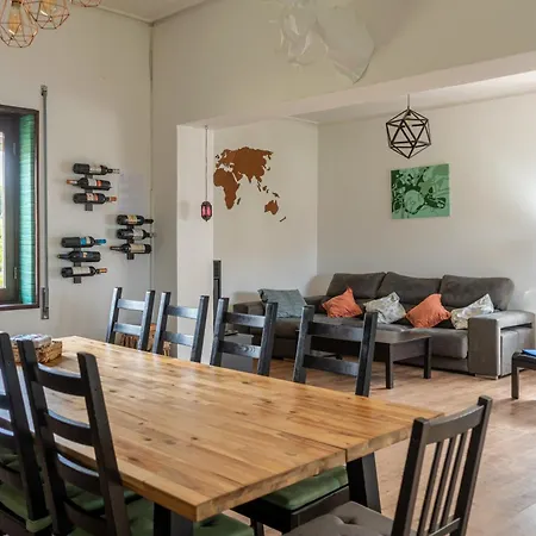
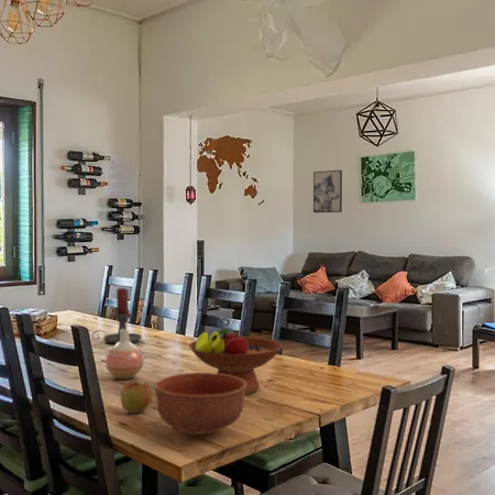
+ wall art [312,169,343,213]
+ vase [105,328,145,381]
+ bowl [154,372,246,437]
+ apple [120,377,152,415]
+ fruit bowl [187,328,284,395]
+ candle holder [91,287,143,344]
